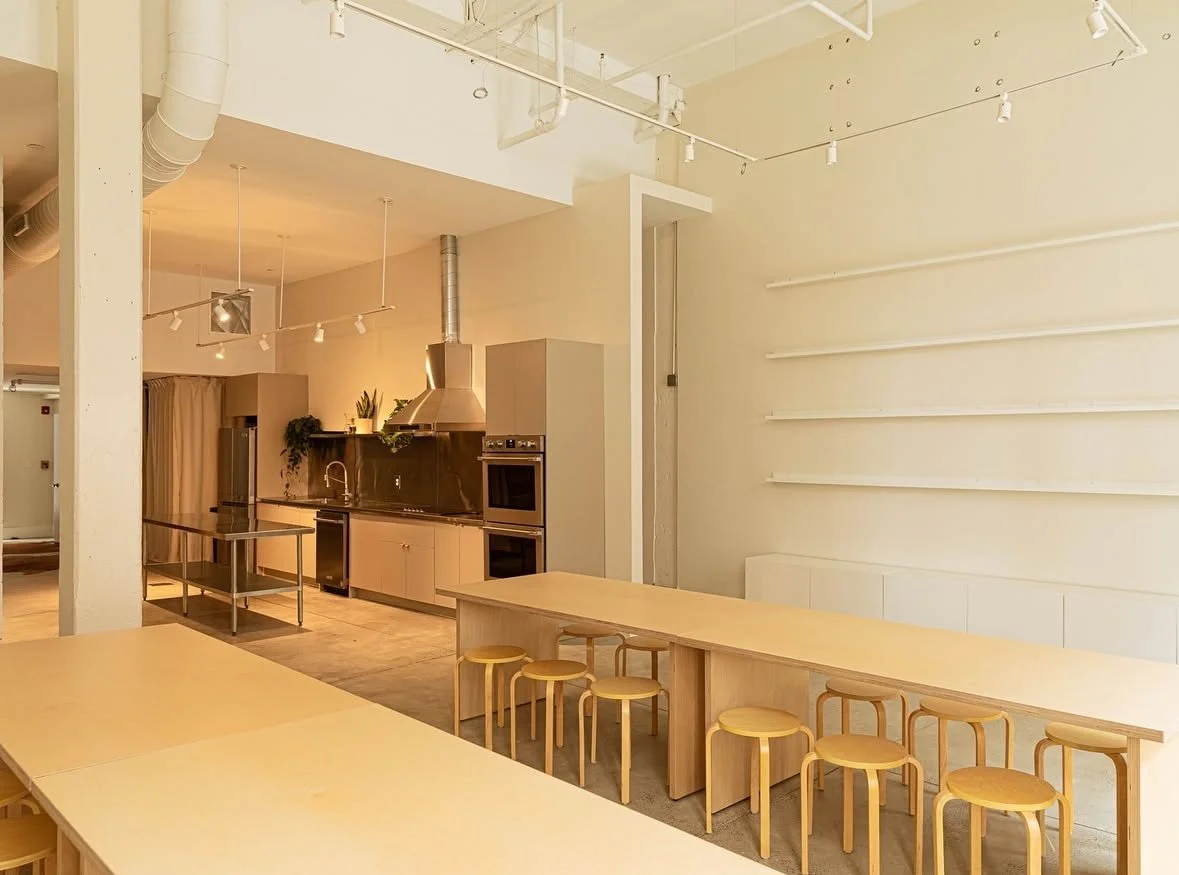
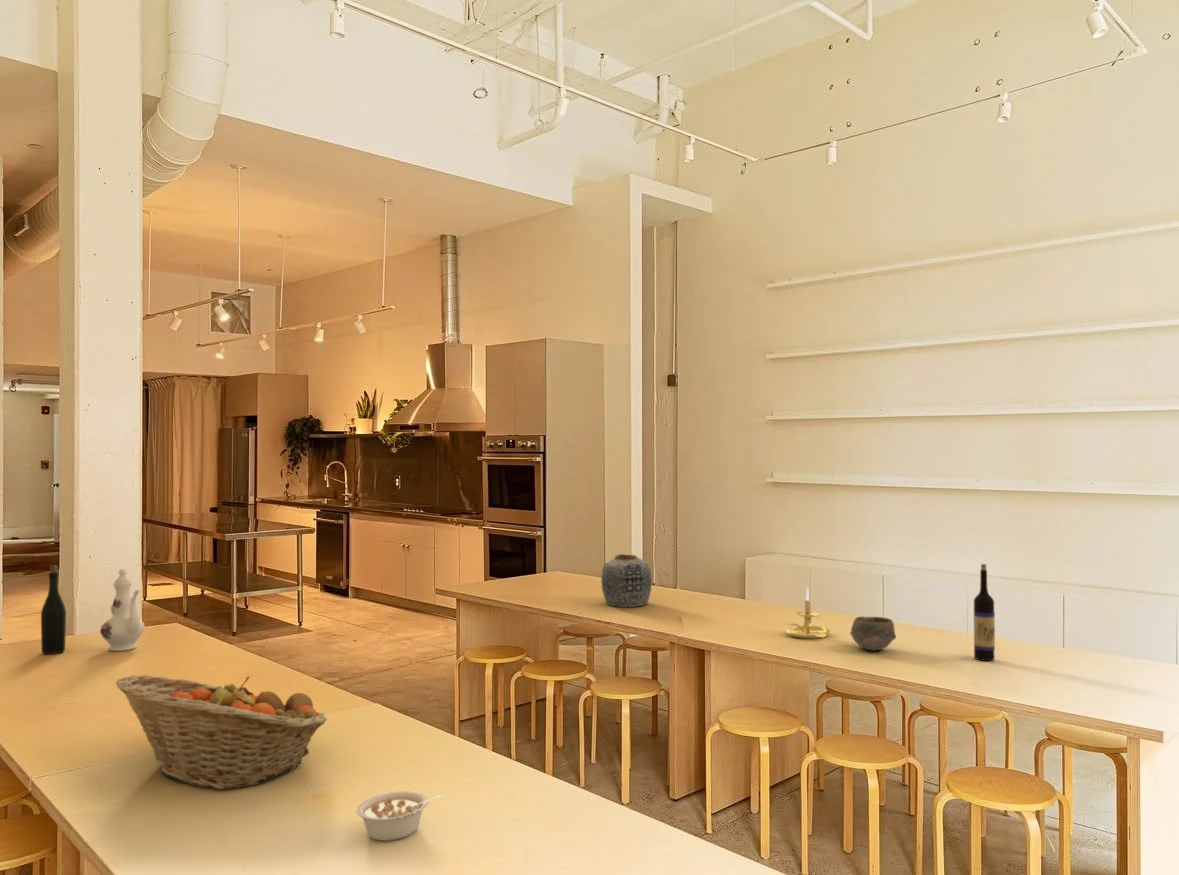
+ candle holder [785,586,831,640]
+ bottle [40,565,67,655]
+ legume [355,790,445,841]
+ chinaware [99,568,146,652]
+ vase [600,553,653,608]
+ wine bottle [973,563,996,662]
+ fruit basket [115,674,328,790]
+ bowl [849,615,897,651]
